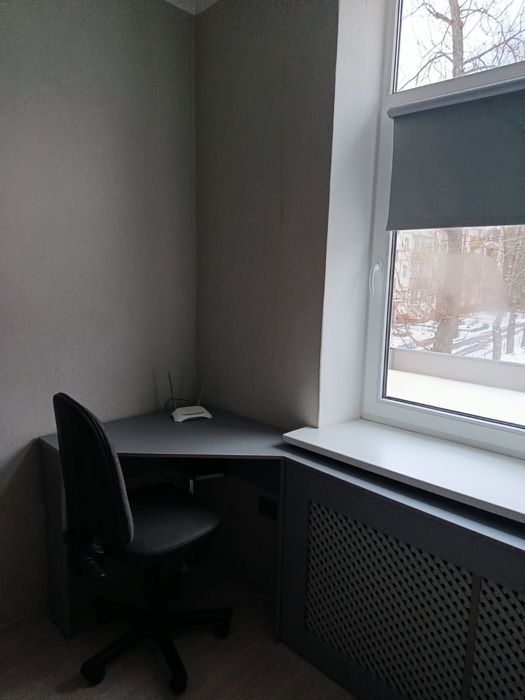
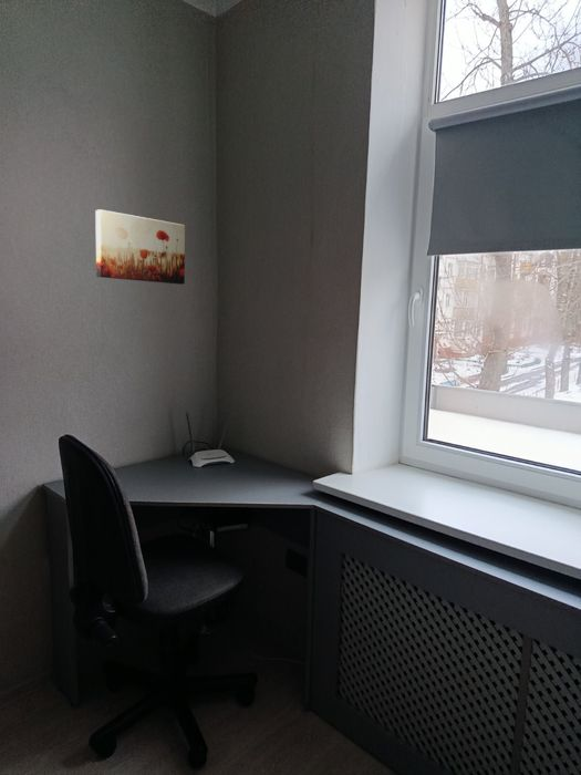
+ wall art [94,208,186,286]
